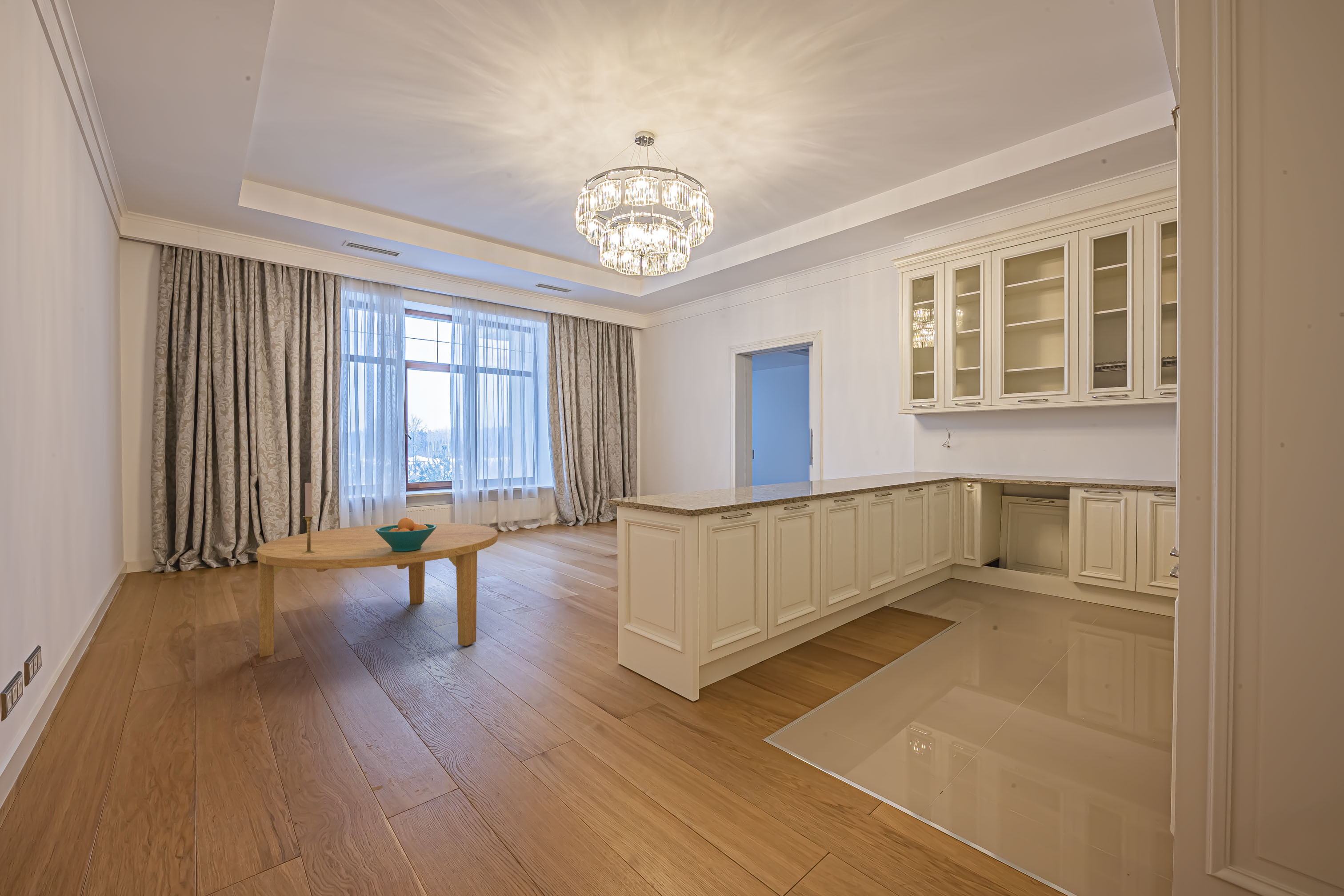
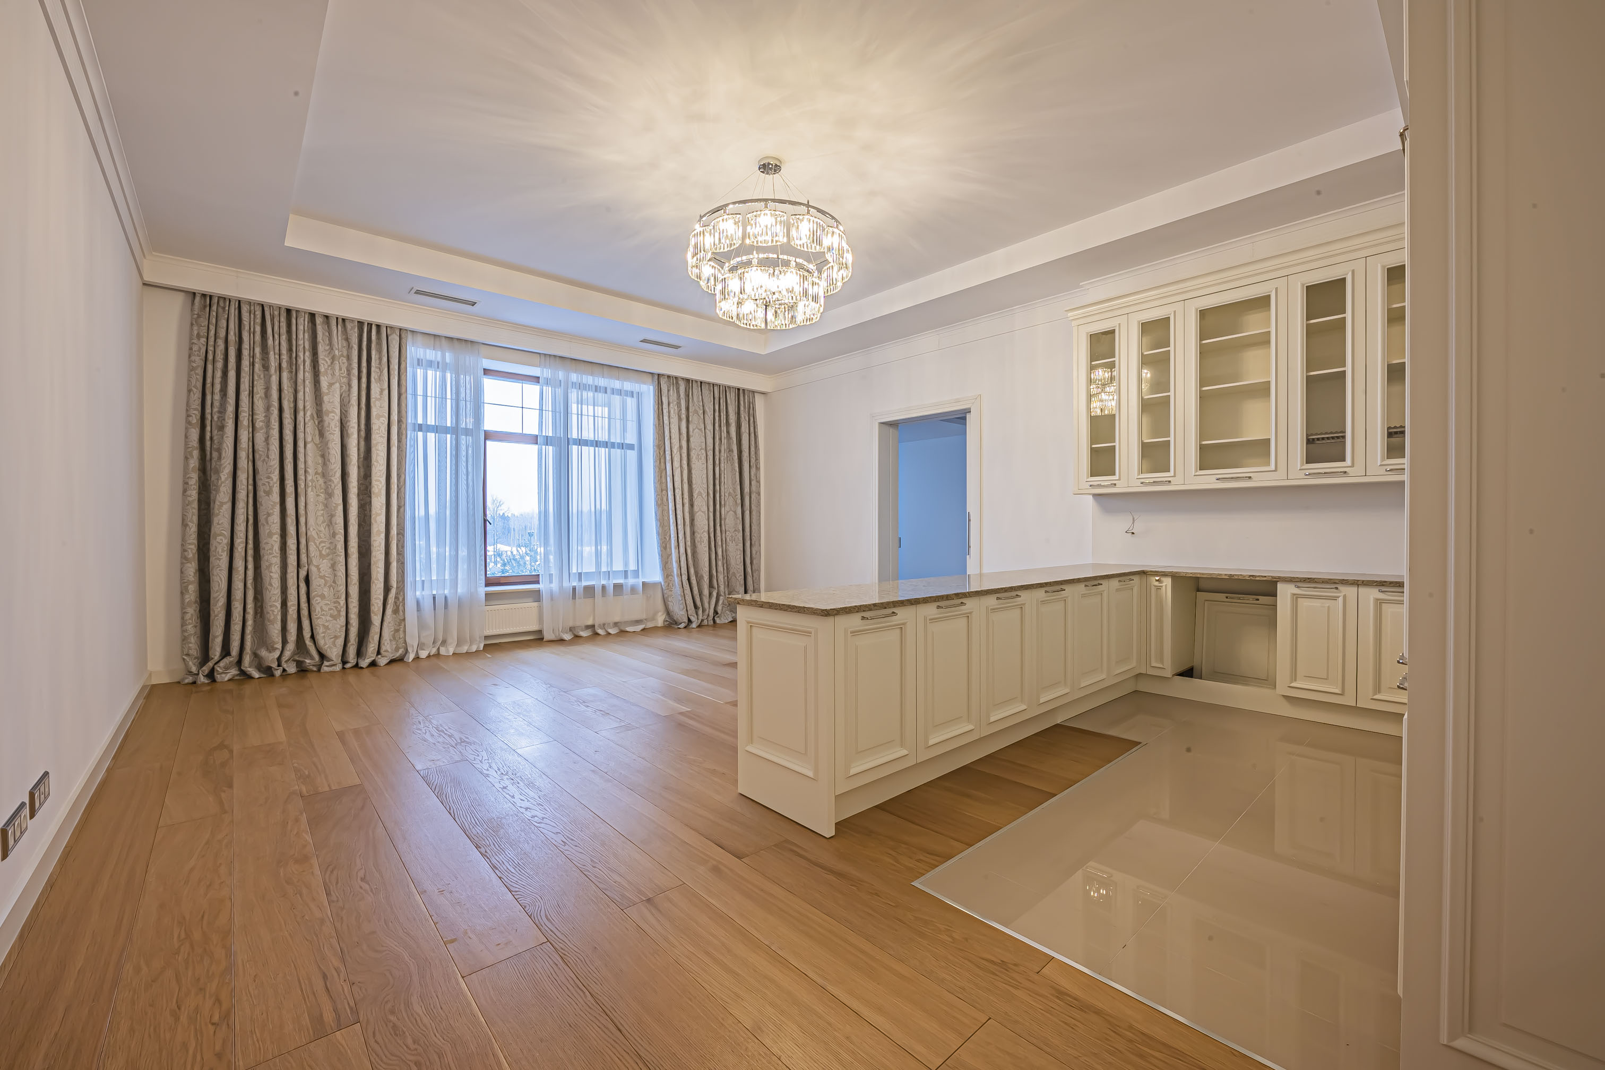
- candlestick [302,481,315,554]
- fruit bowl [375,517,436,552]
- dining table [256,522,498,657]
